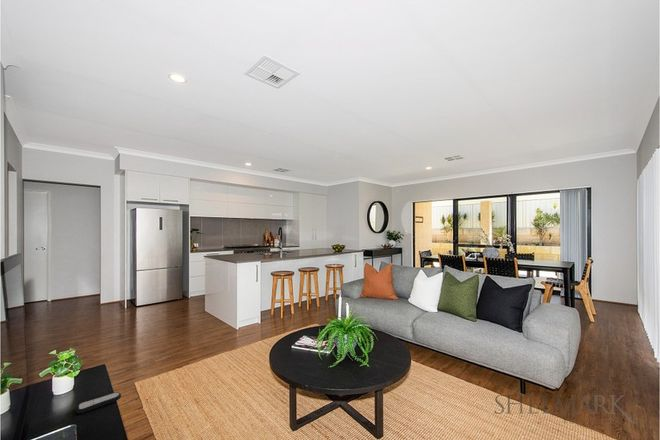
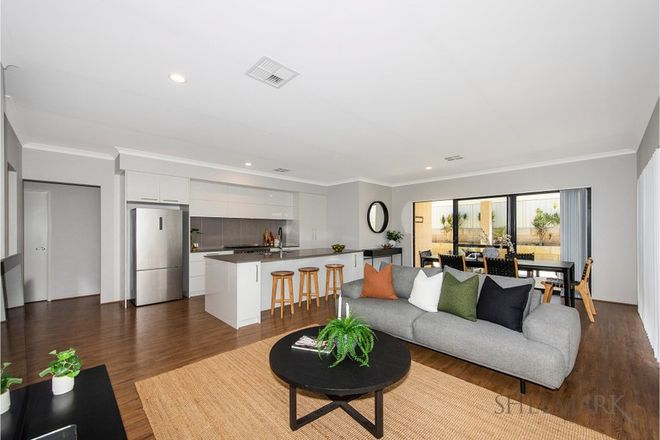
- remote control [75,391,122,415]
